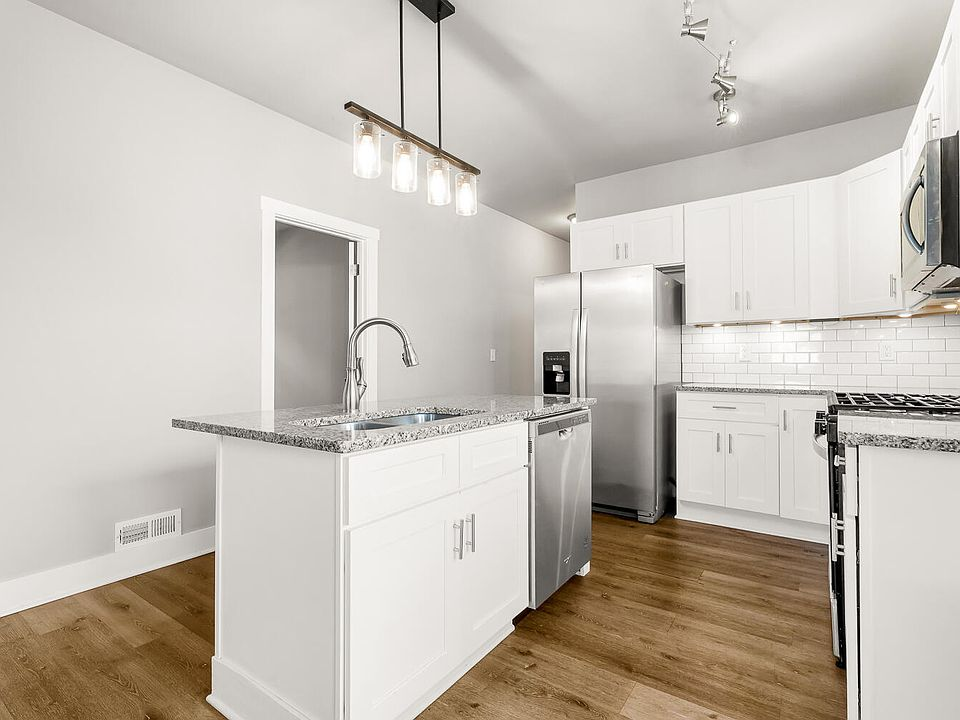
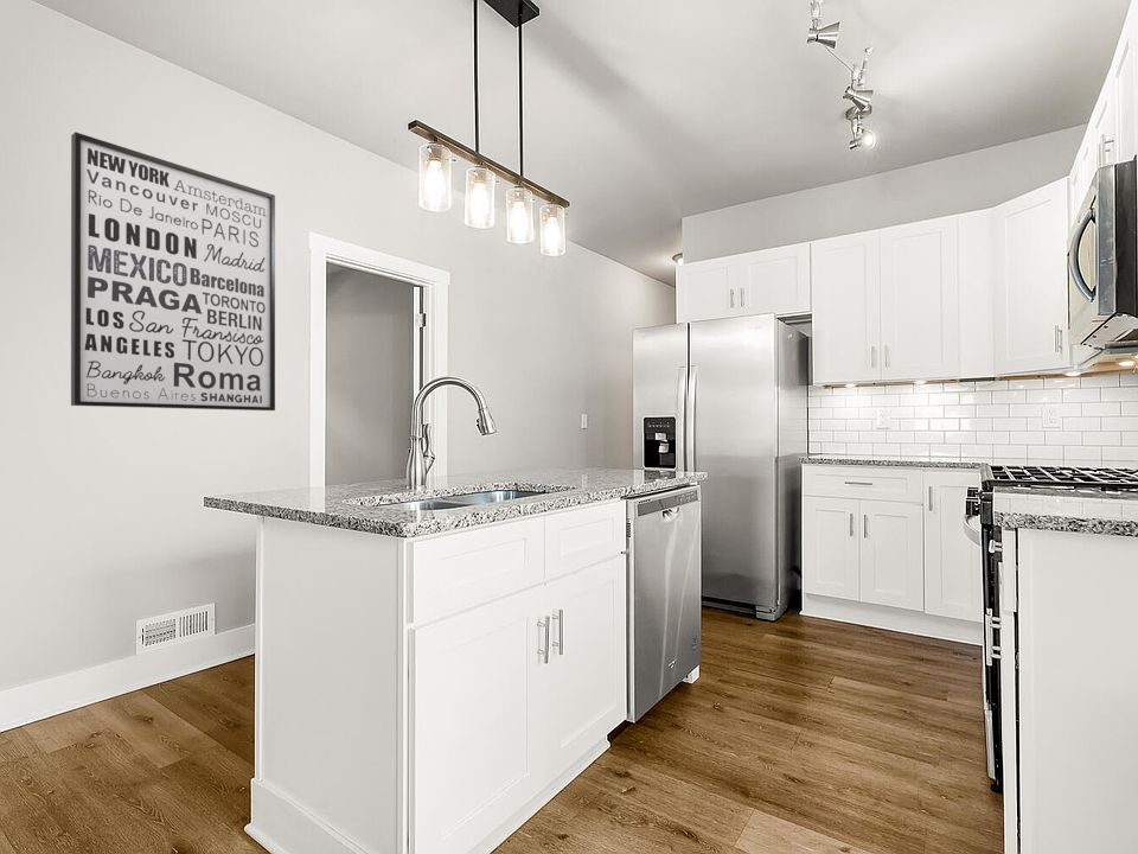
+ wall art [70,130,276,412]
